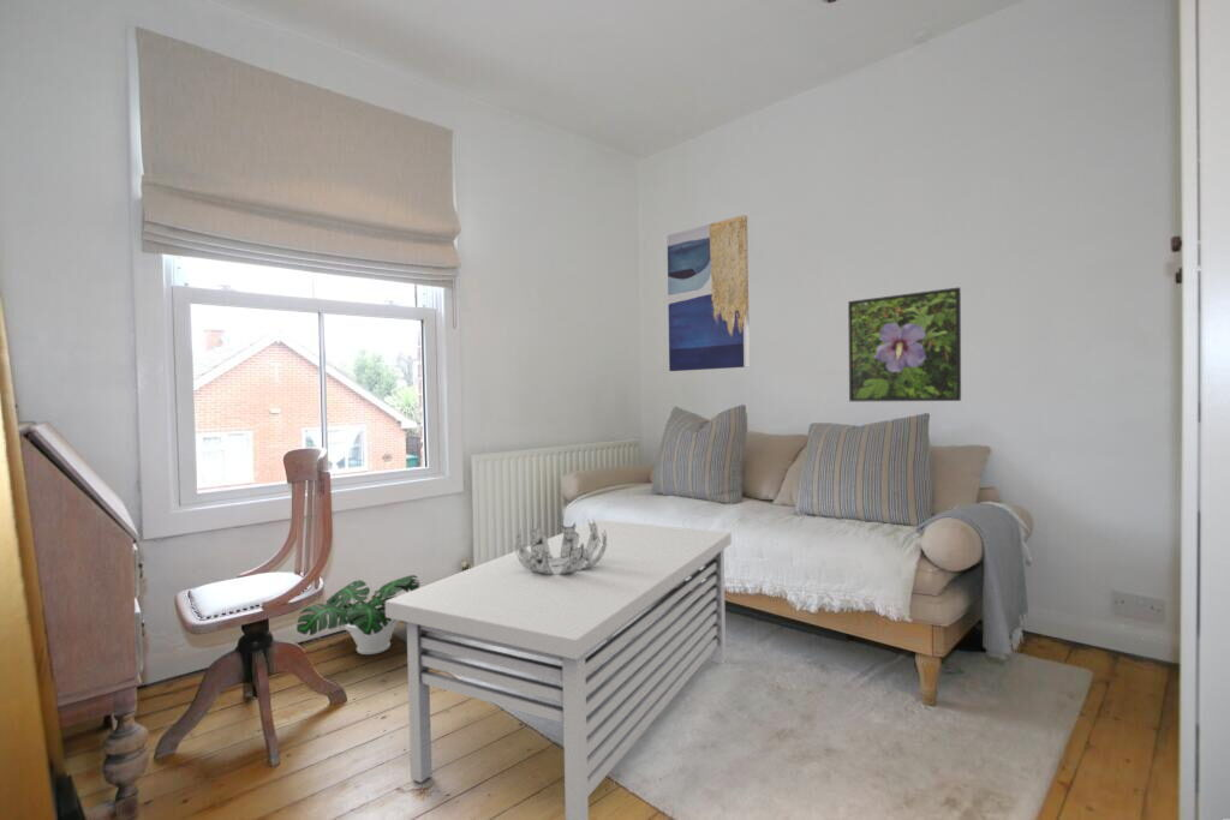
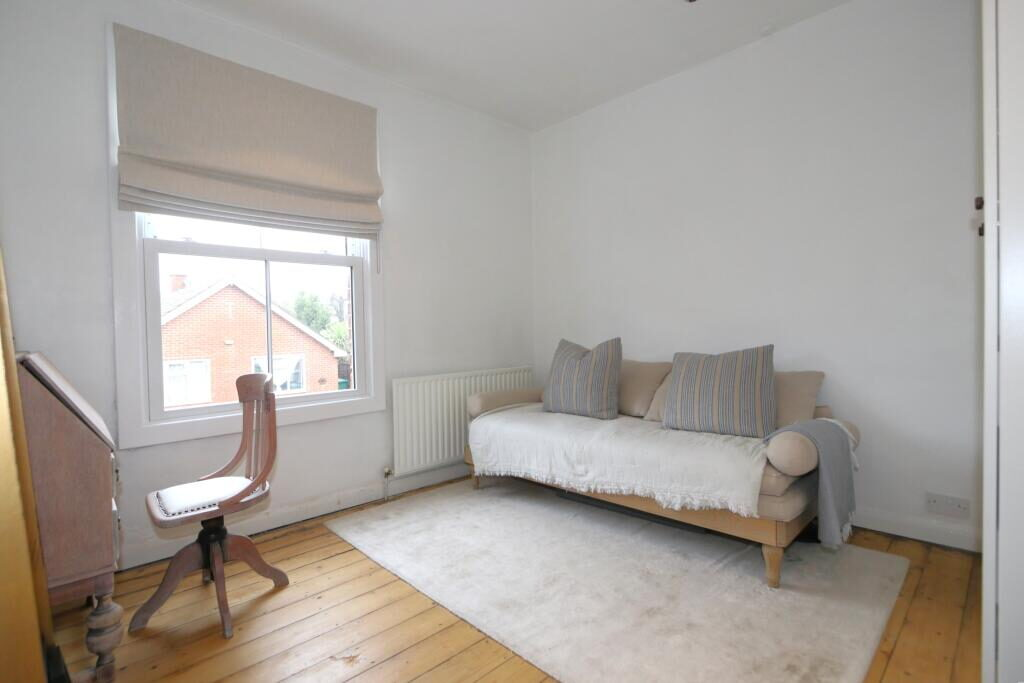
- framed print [847,286,962,402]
- wall art [665,214,751,372]
- decorative bowl [513,517,607,575]
- coffee table [384,519,733,820]
- potted plant [295,574,422,656]
